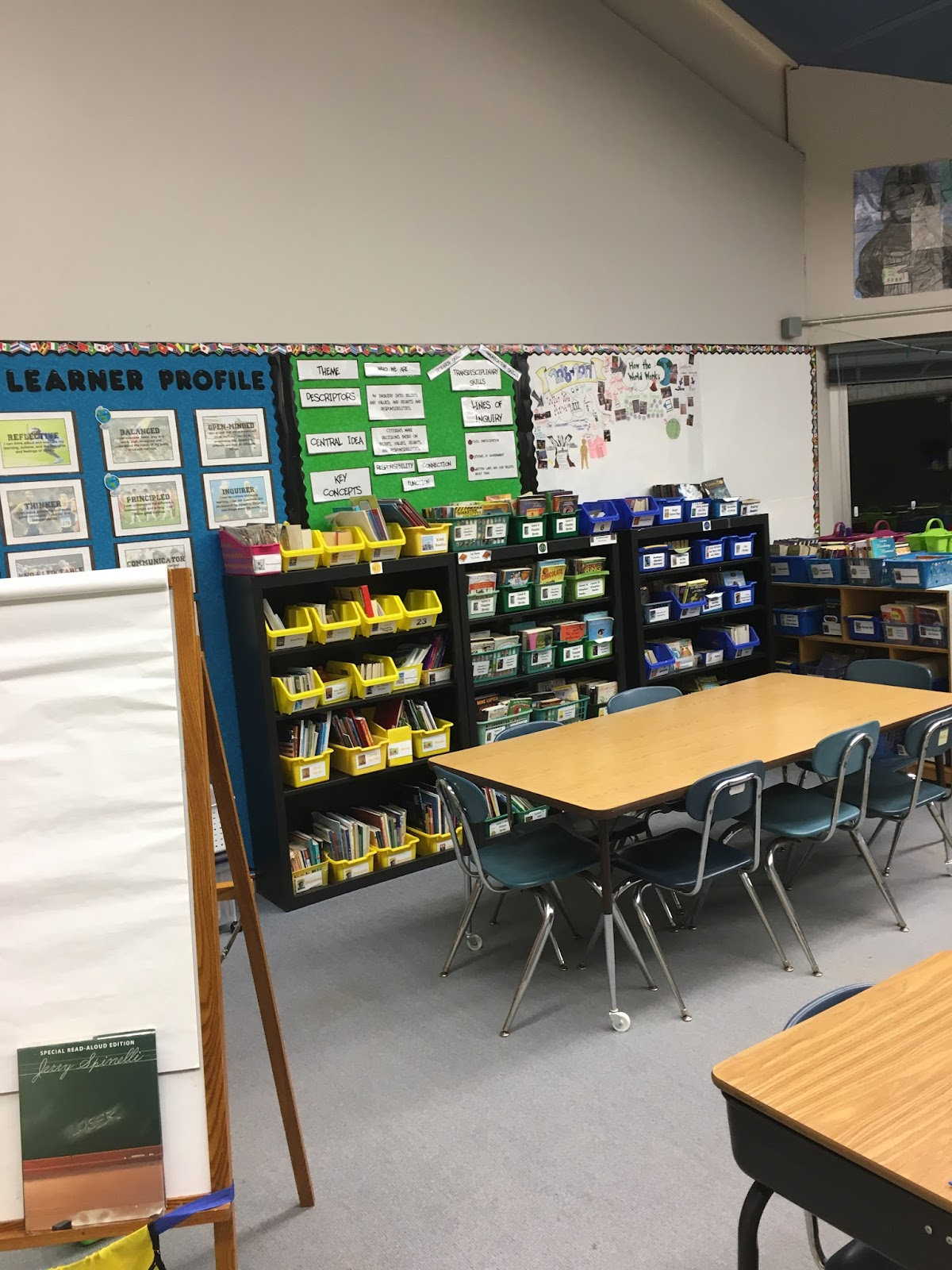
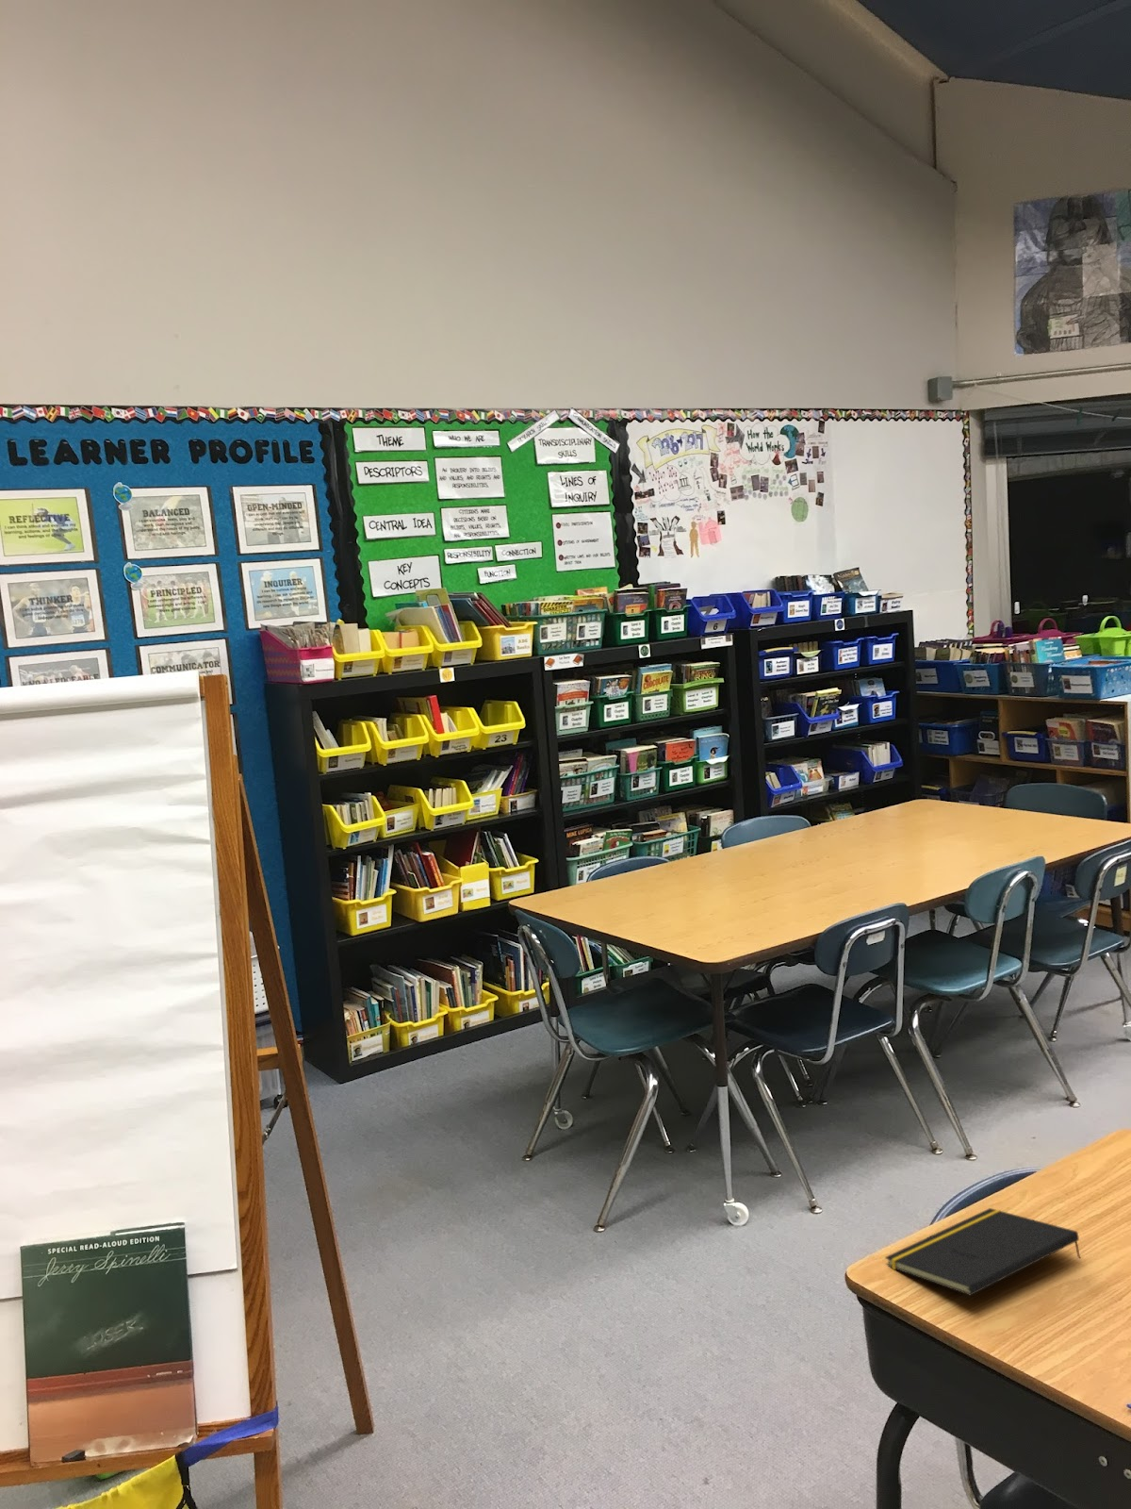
+ notepad [884,1207,1081,1296]
